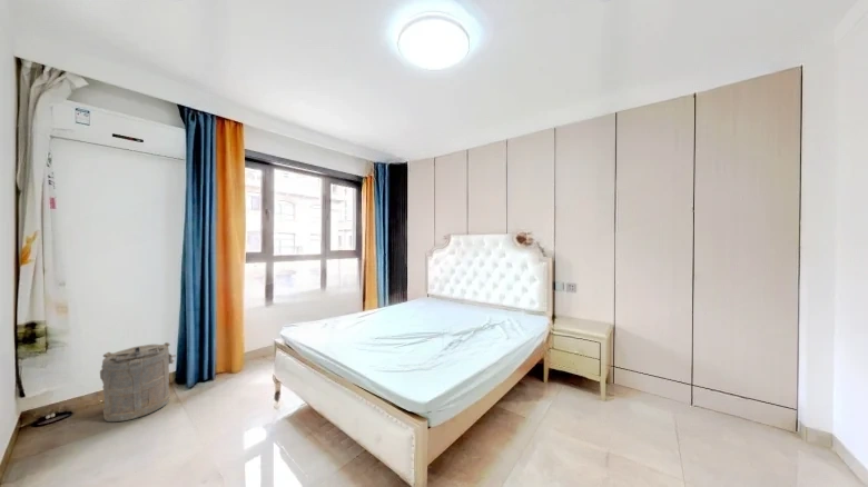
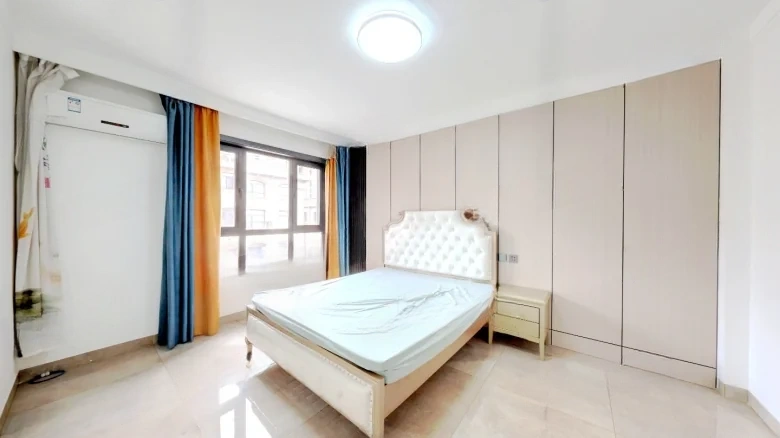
- laundry hamper [99,341,177,423]
